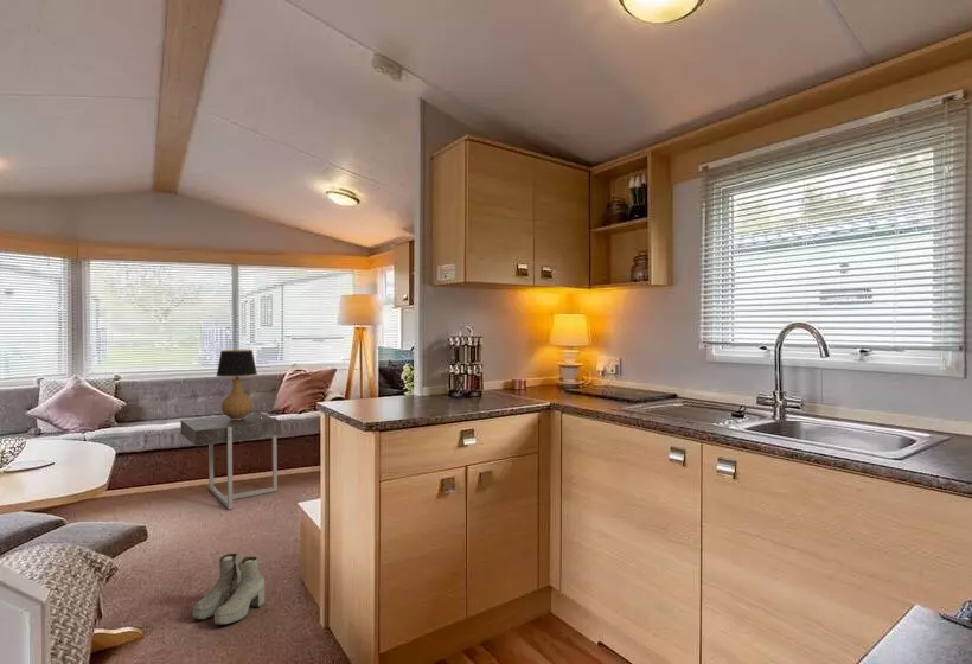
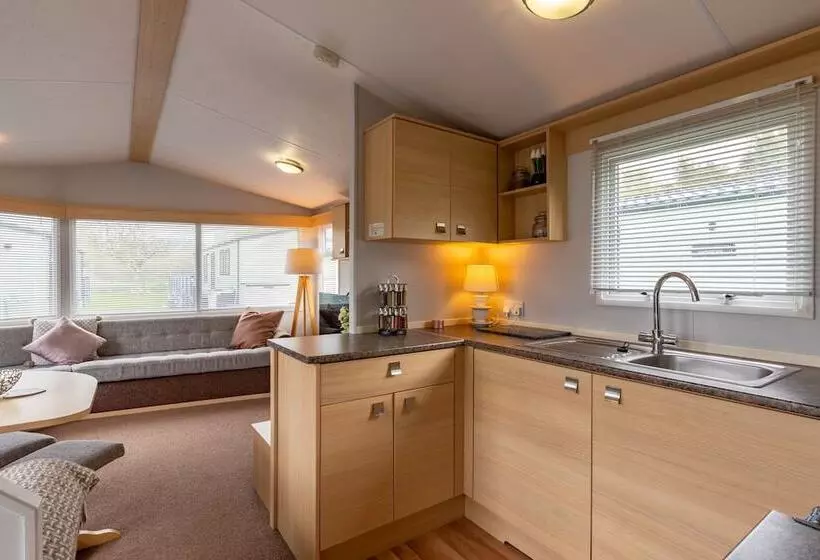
- table lamp [215,349,269,420]
- side table [179,411,282,510]
- boots [191,553,266,626]
